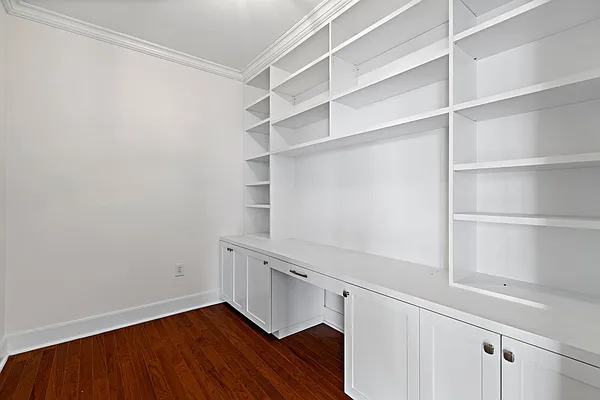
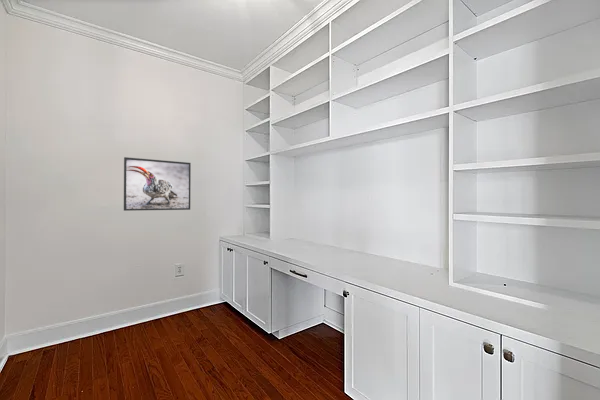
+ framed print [123,156,192,212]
